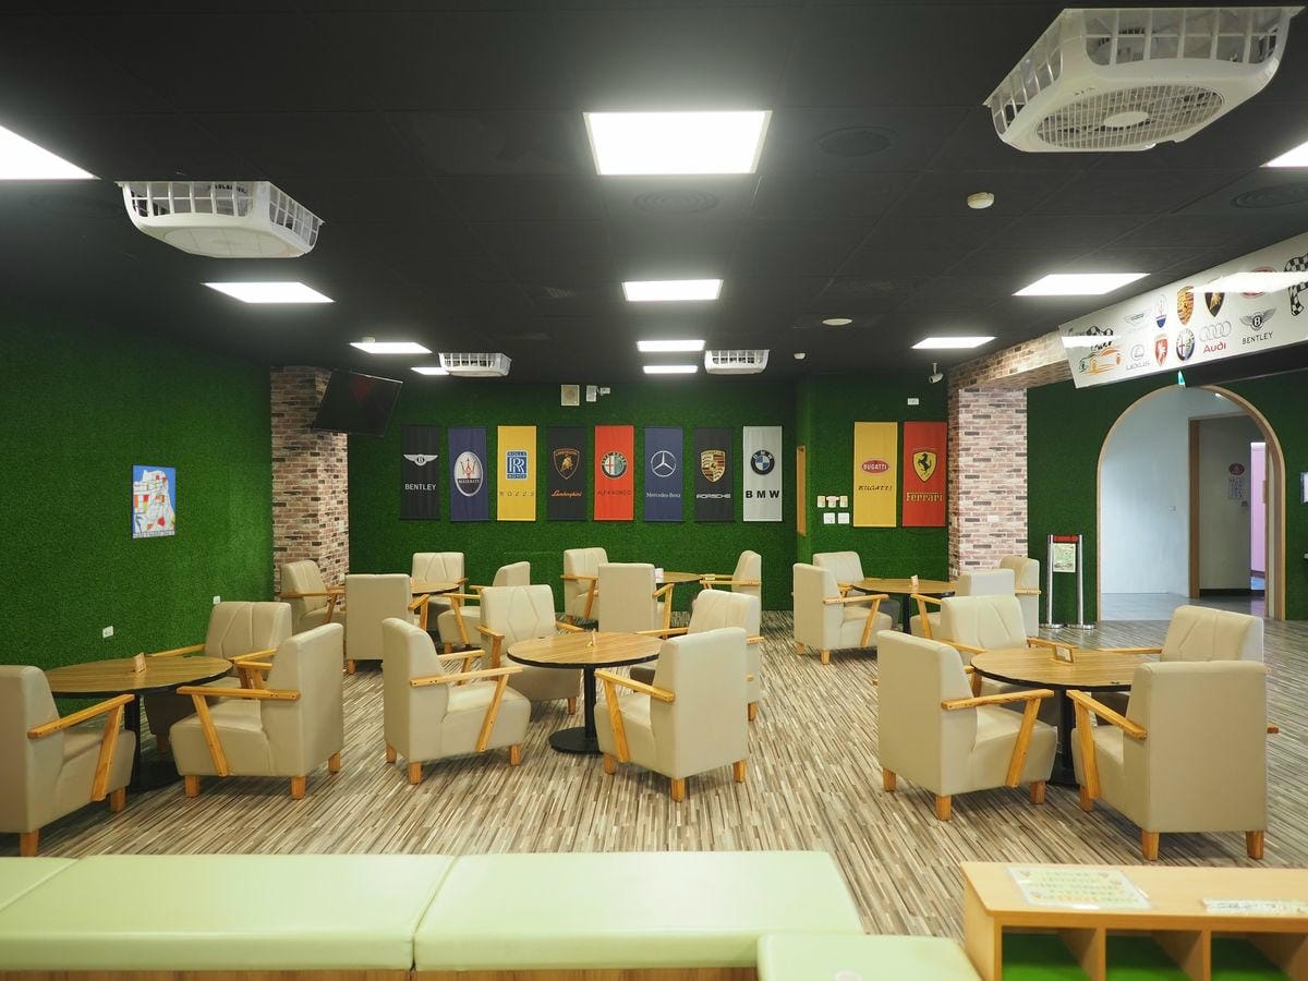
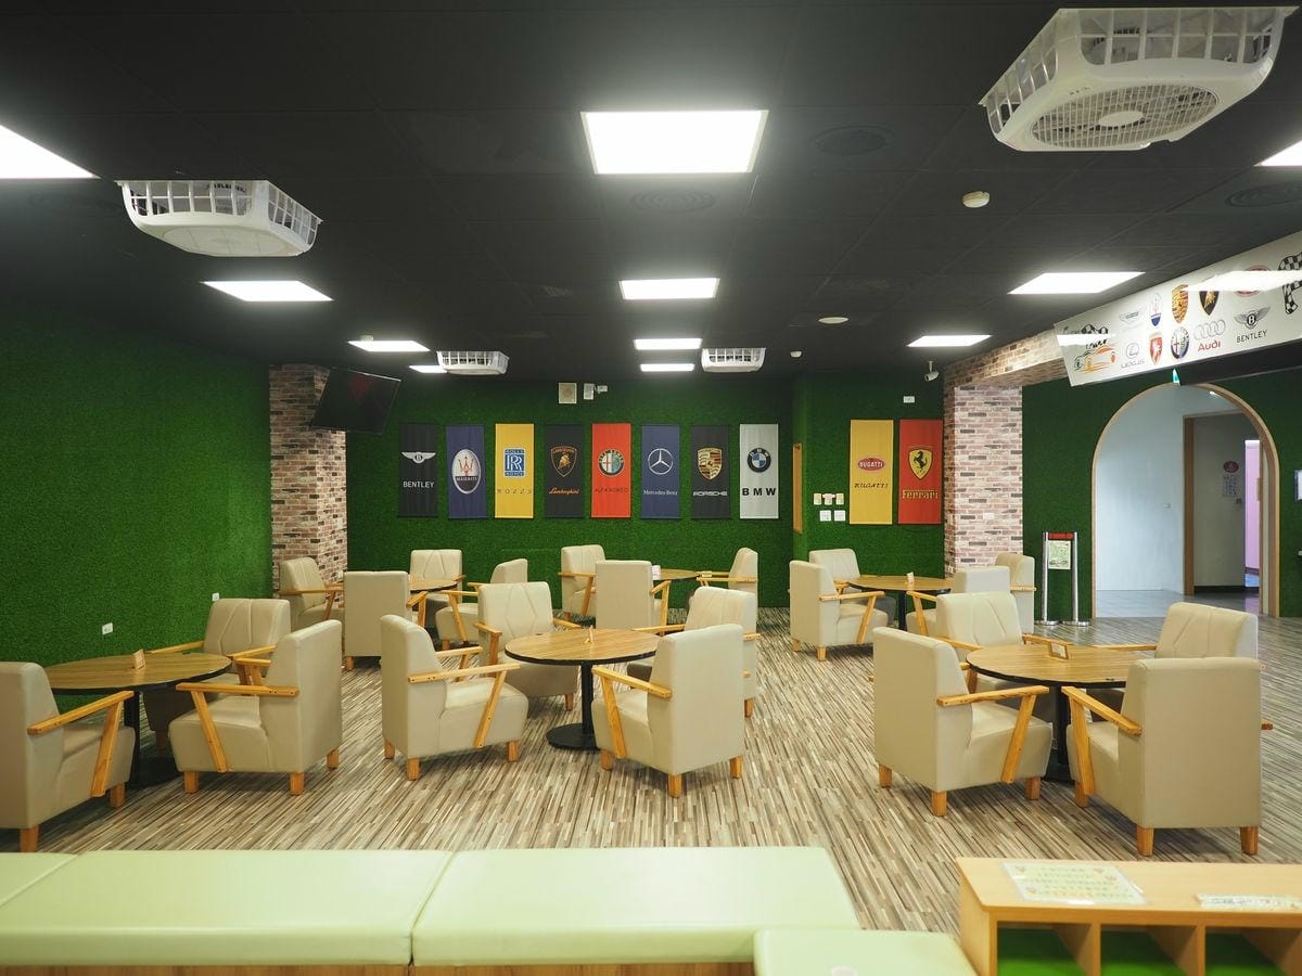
- wall art [130,463,177,541]
